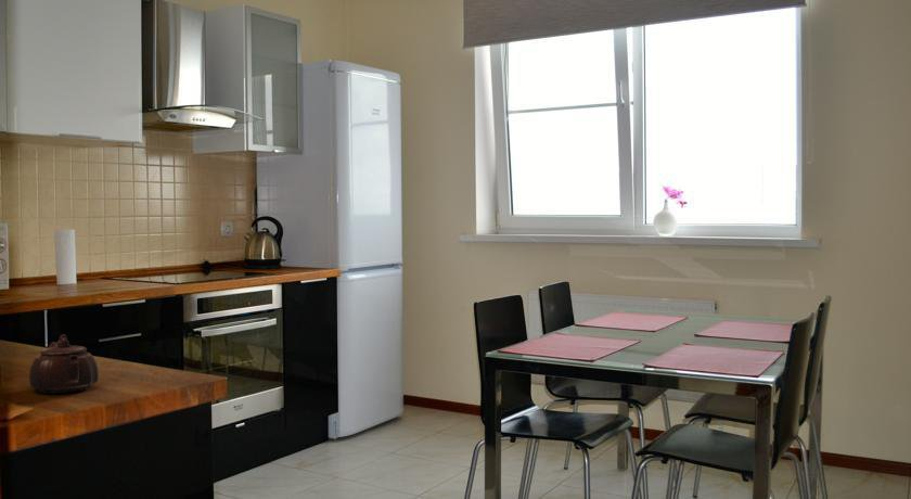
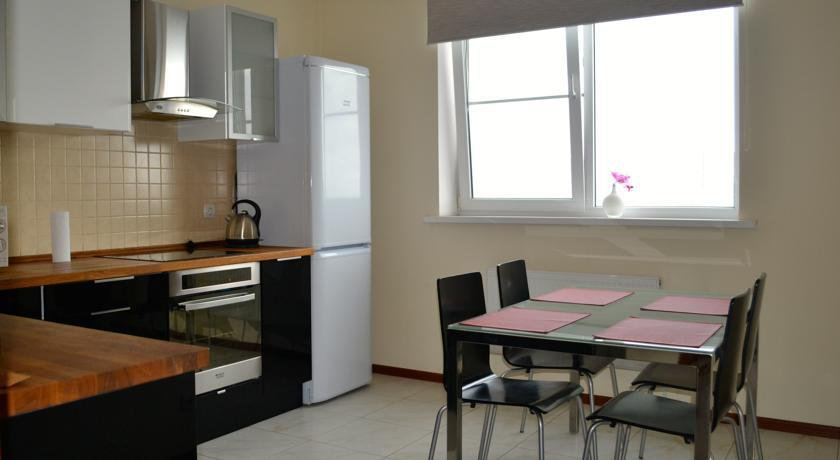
- teapot [28,334,100,395]
